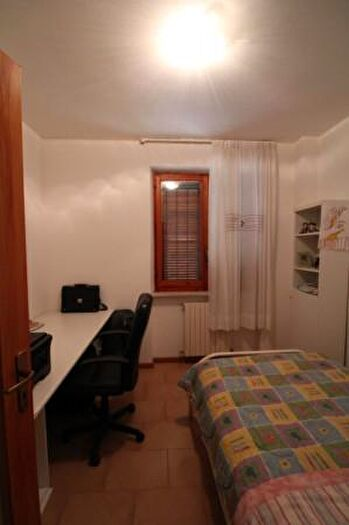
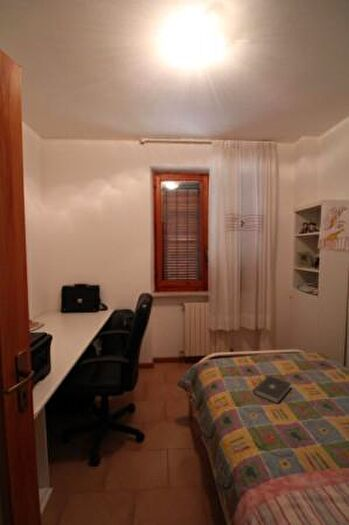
+ book [252,375,292,404]
